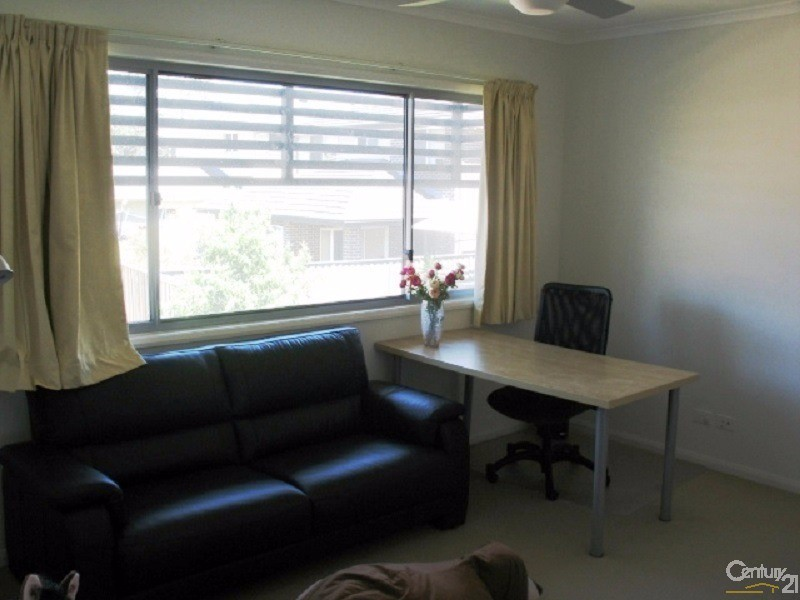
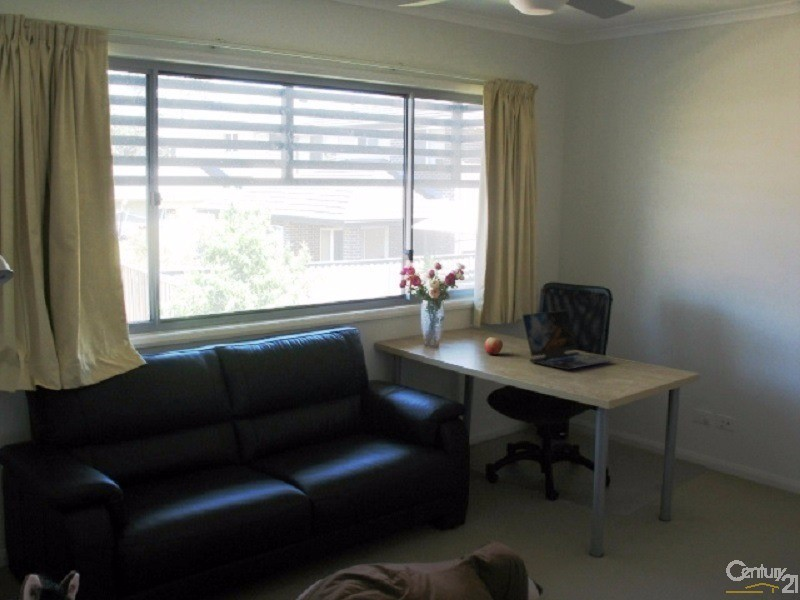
+ laptop [521,309,614,371]
+ apple [484,336,504,356]
